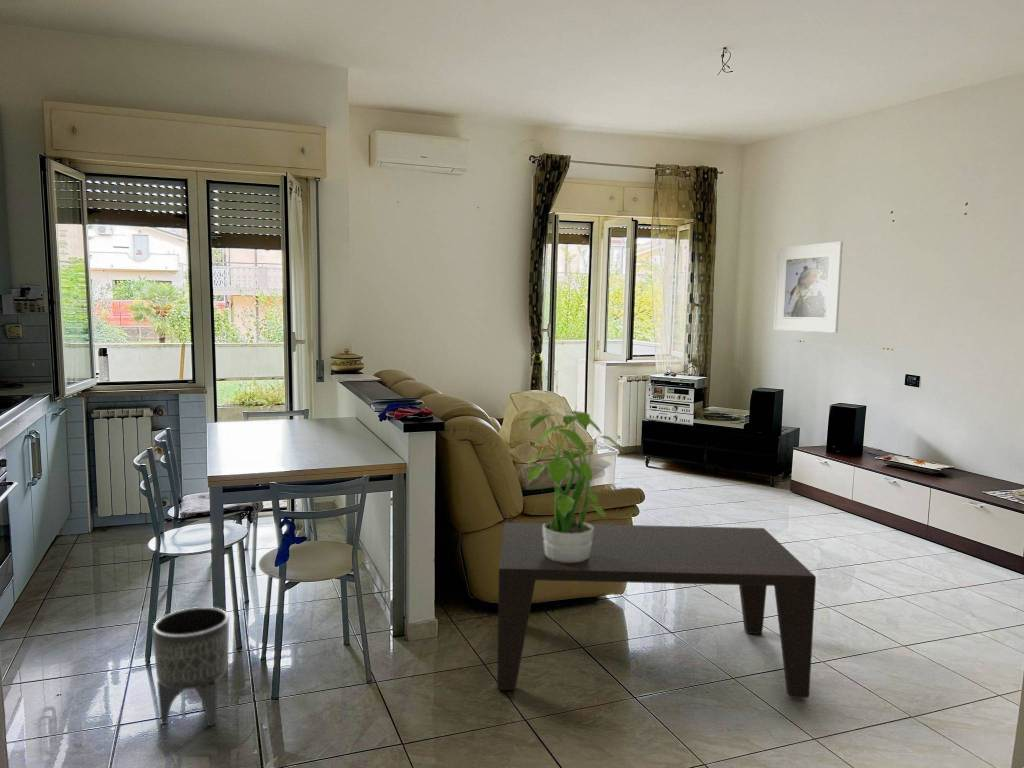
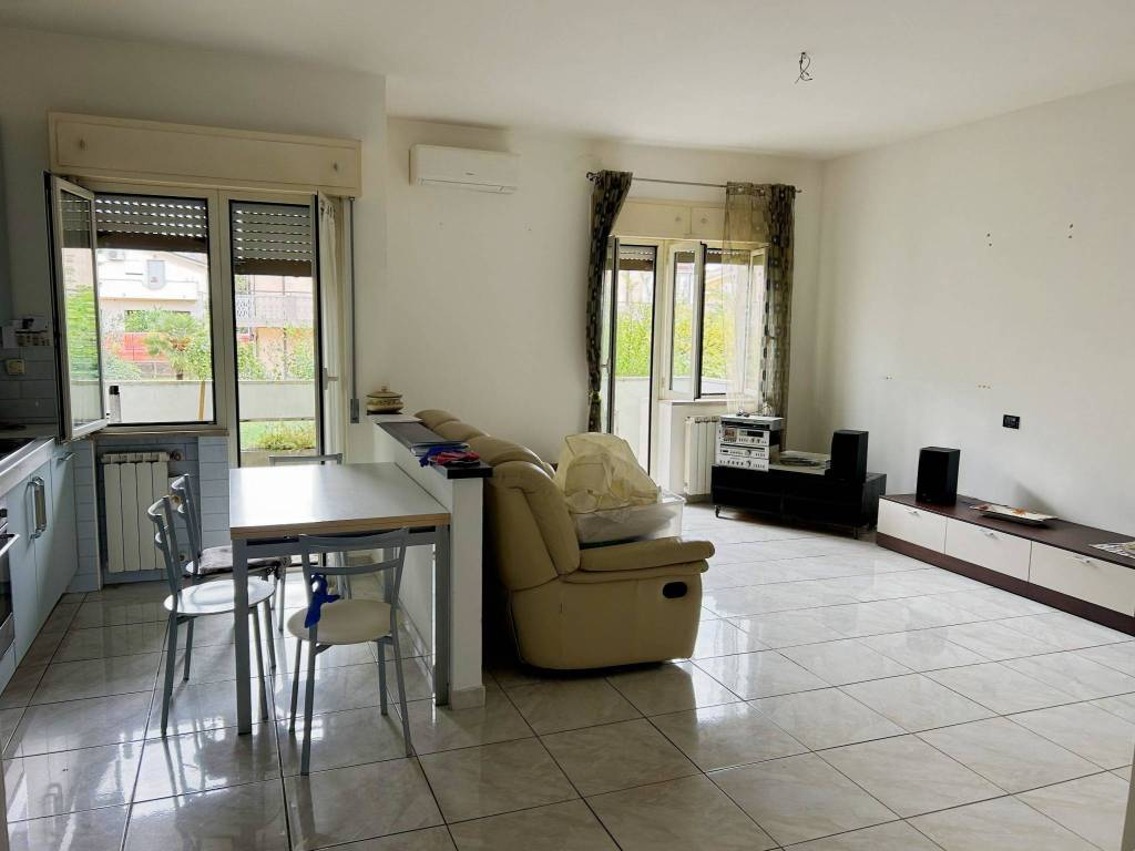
- planter [151,606,230,727]
- potted plant [520,404,623,563]
- coffee table [496,522,817,699]
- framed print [773,240,844,334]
